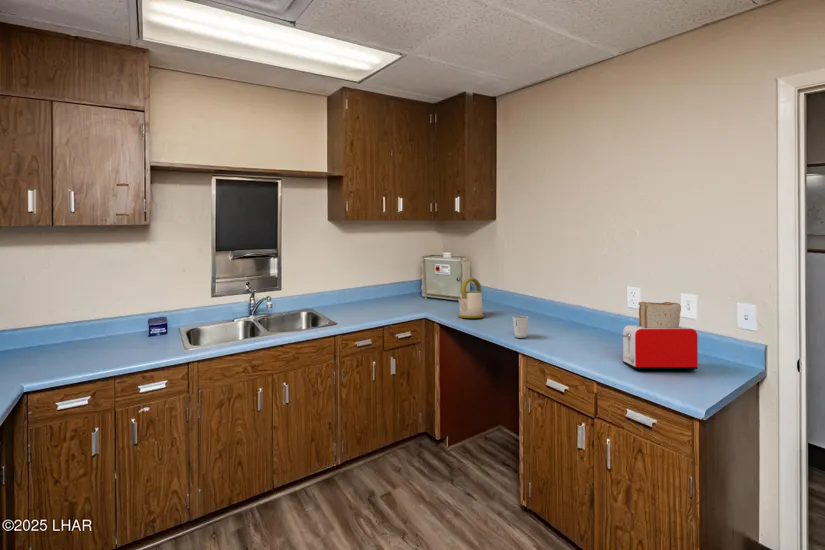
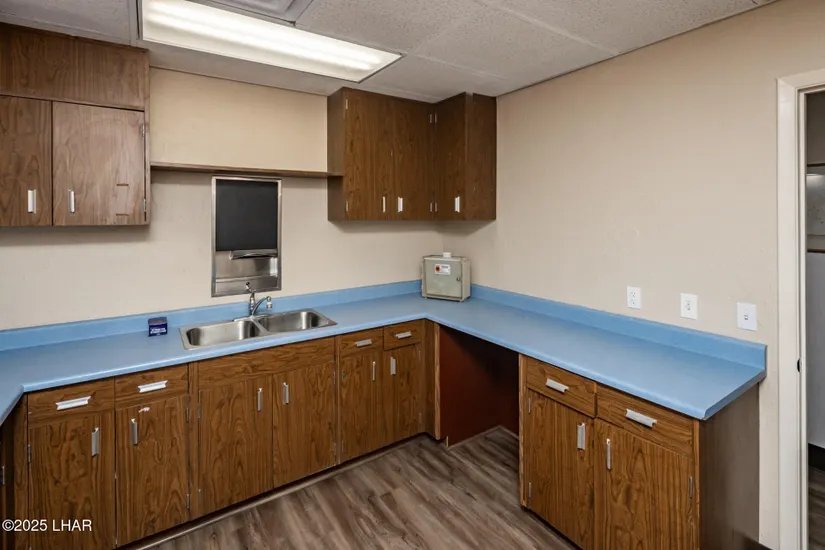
- kettle [457,277,485,319]
- dixie cup [511,315,529,339]
- toaster [622,301,699,371]
